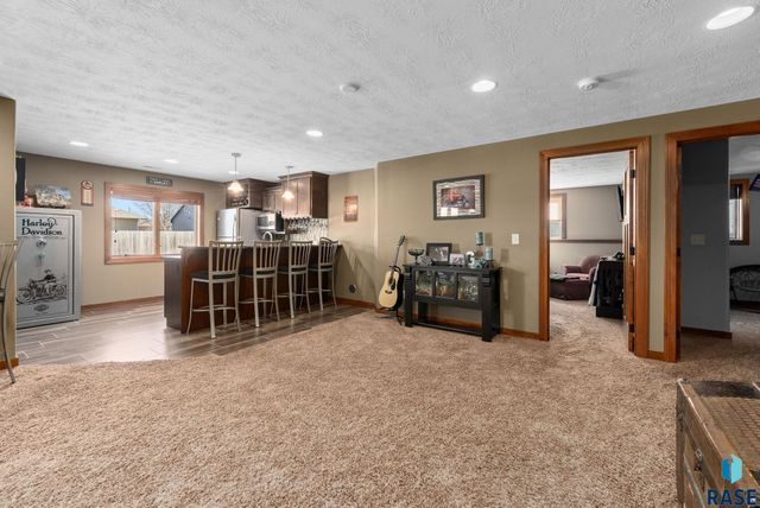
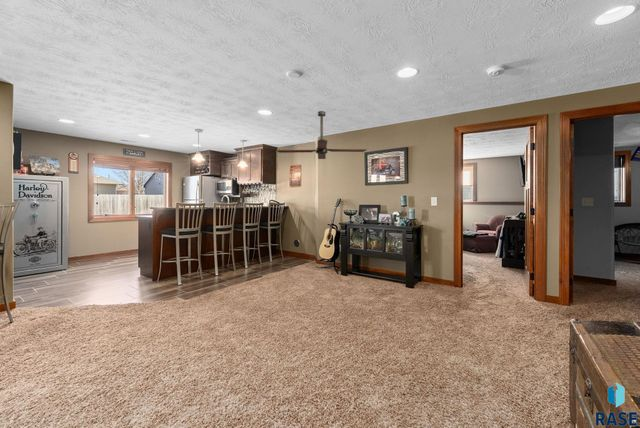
+ ceiling fan [275,110,368,160]
